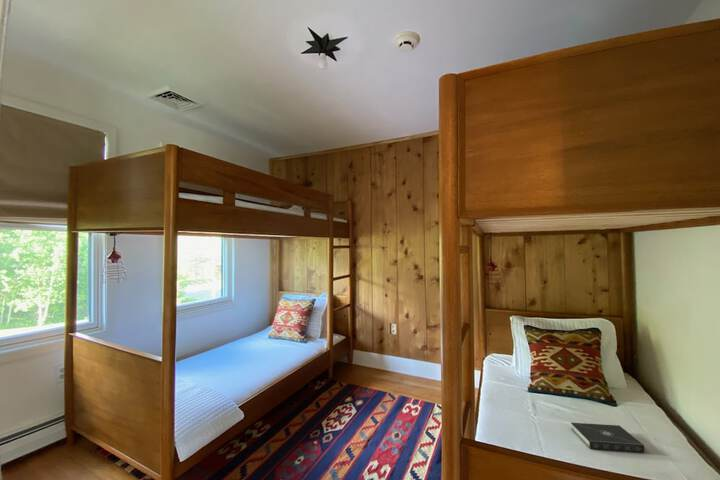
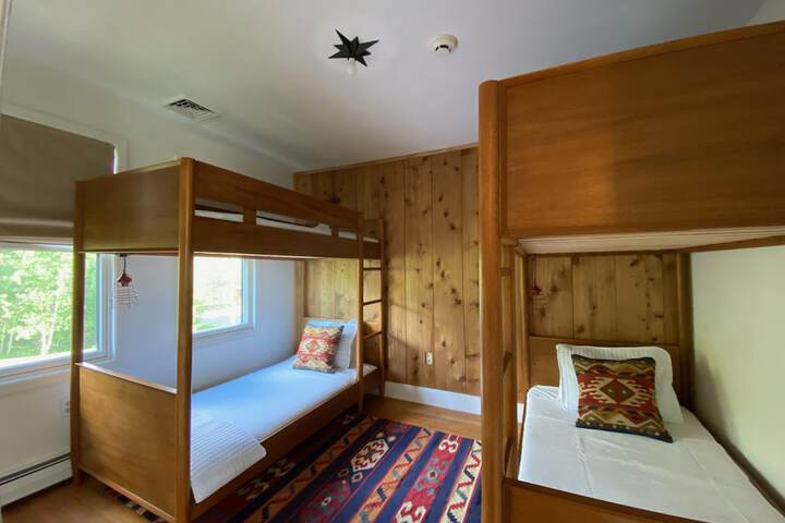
- book [570,422,646,453]
